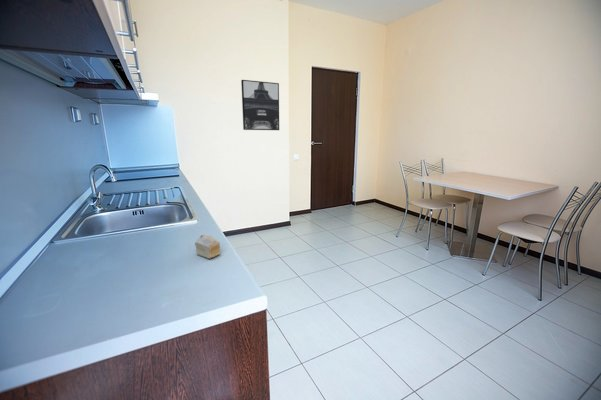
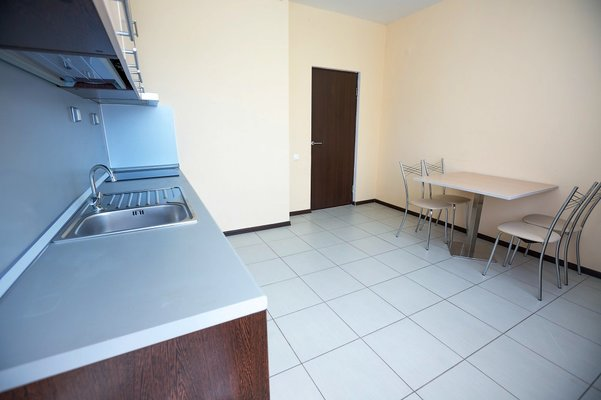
- wall art [240,79,280,131]
- cake slice [194,234,221,260]
